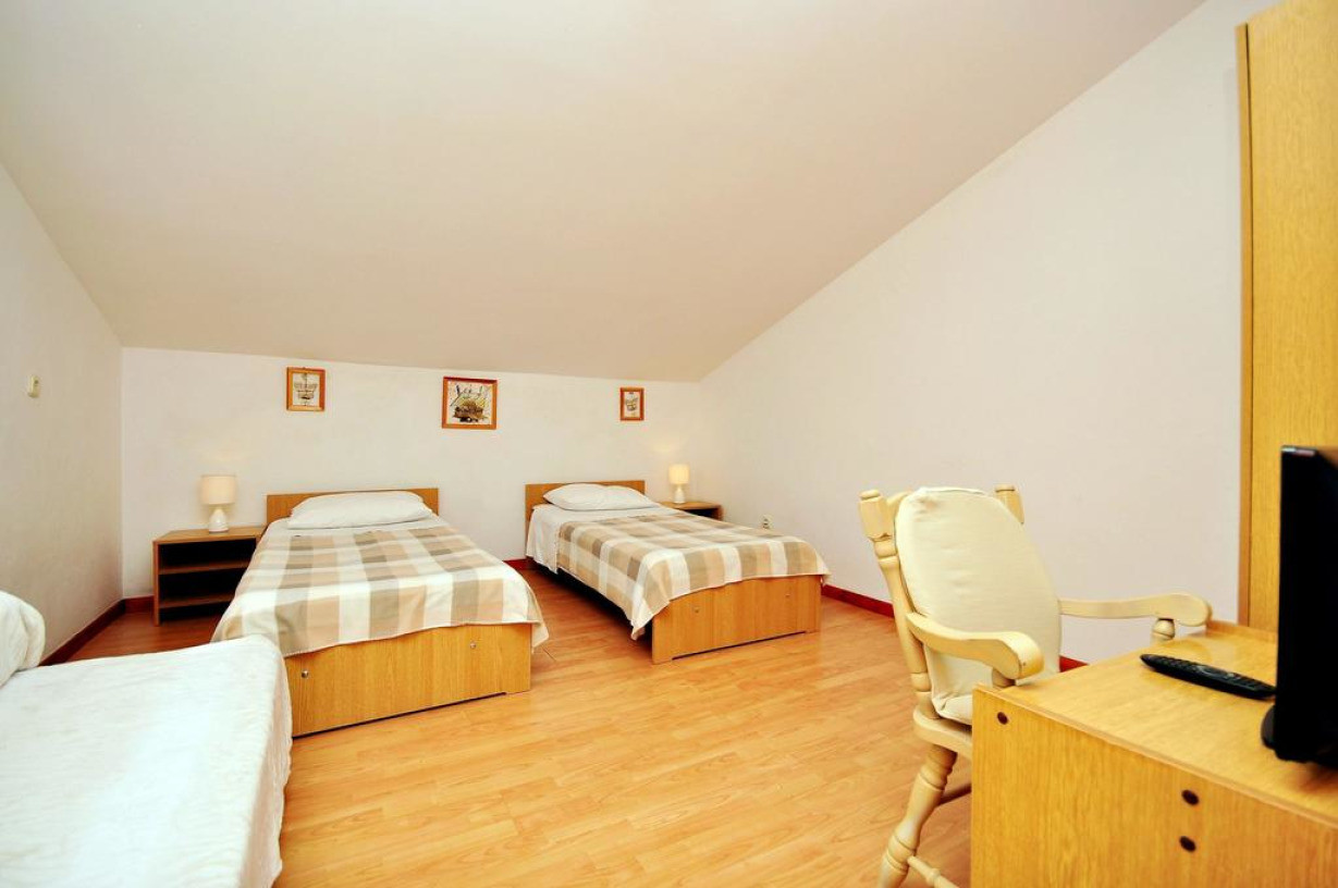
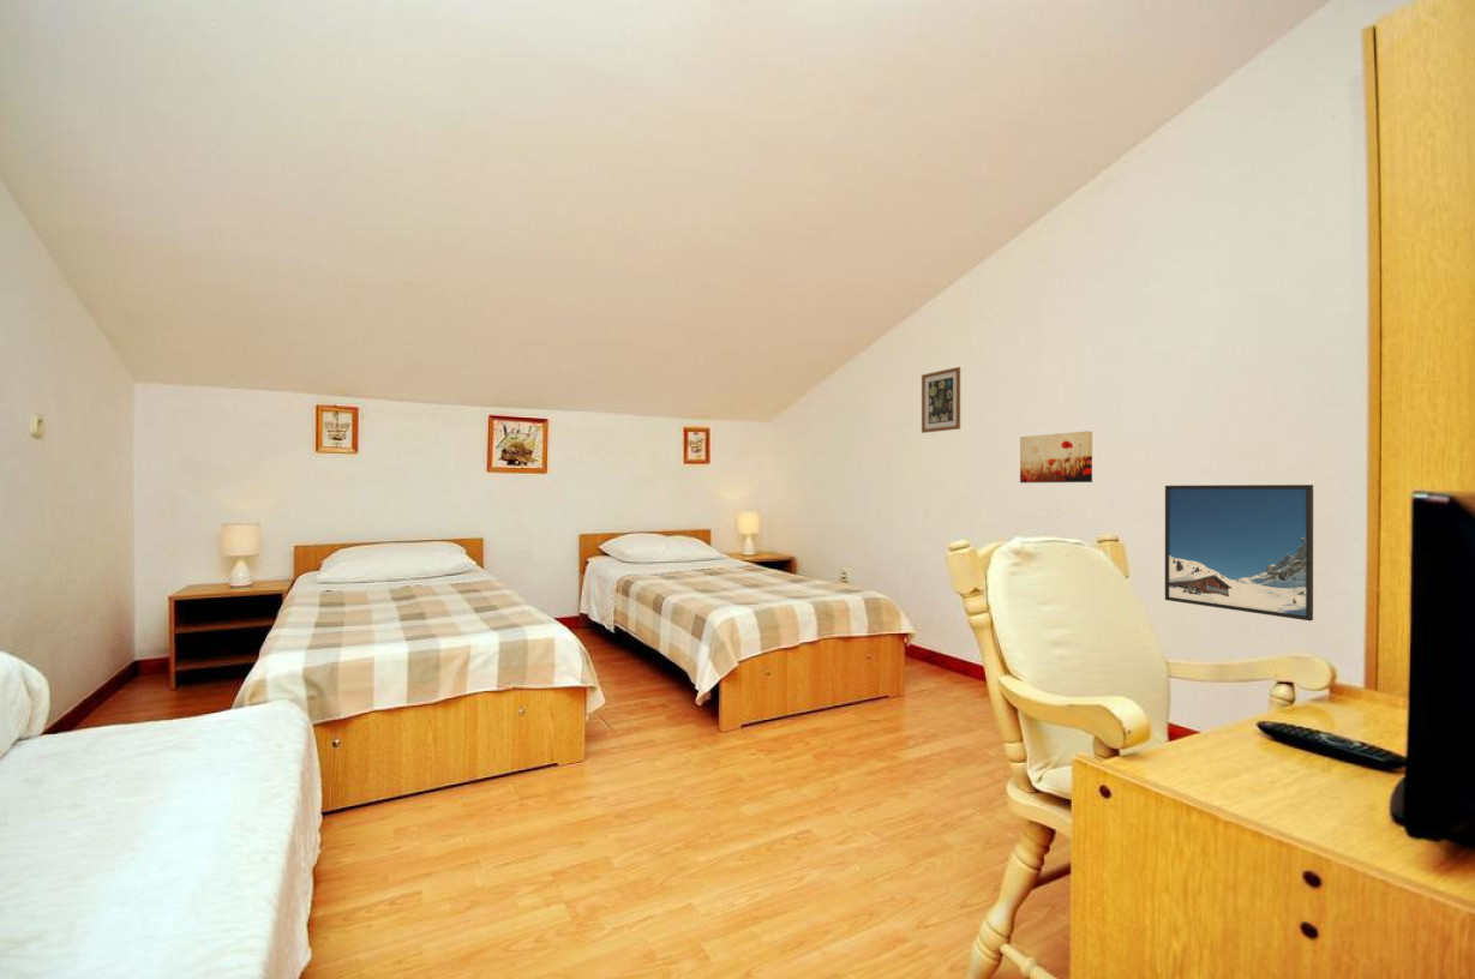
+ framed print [1164,484,1314,621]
+ wall art [1019,430,1093,484]
+ wall art [921,366,961,434]
